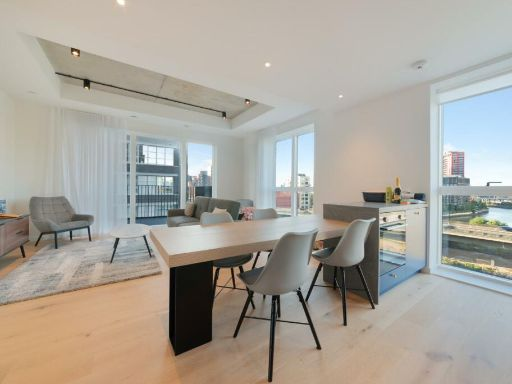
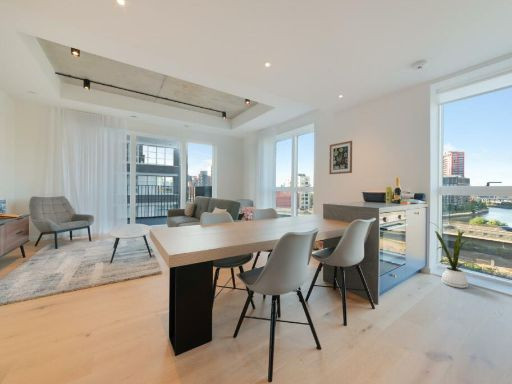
+ wall art [328,140,353,175]
+ house plant [429,221,480,289]
